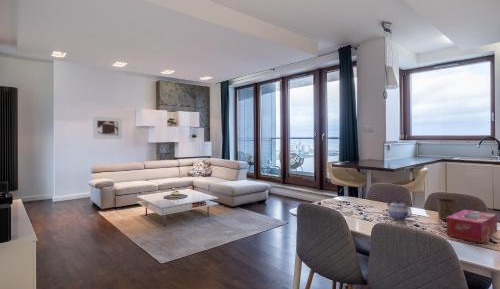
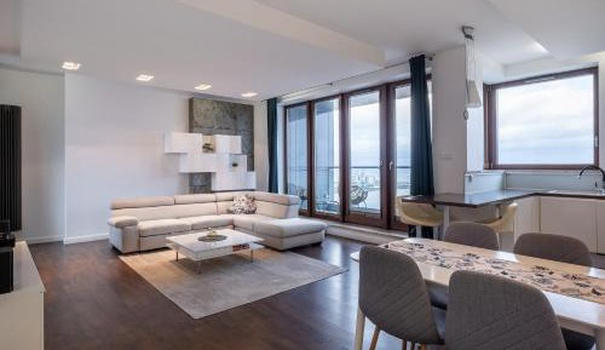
- tissue box [446,208,498,244]
- cup [436,198,458,221]
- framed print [92,116,123,140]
- teapot [386,199,412,221]
